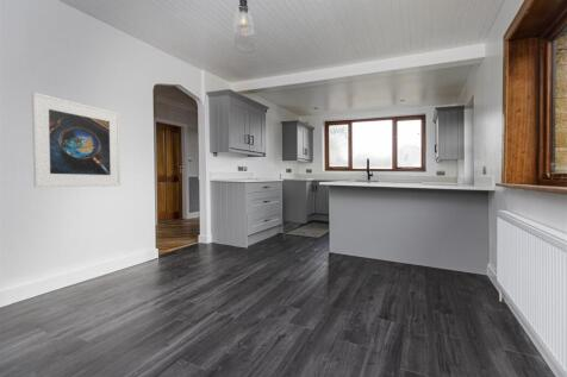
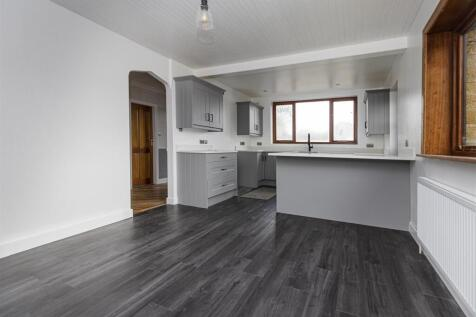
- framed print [31,92,122,188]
